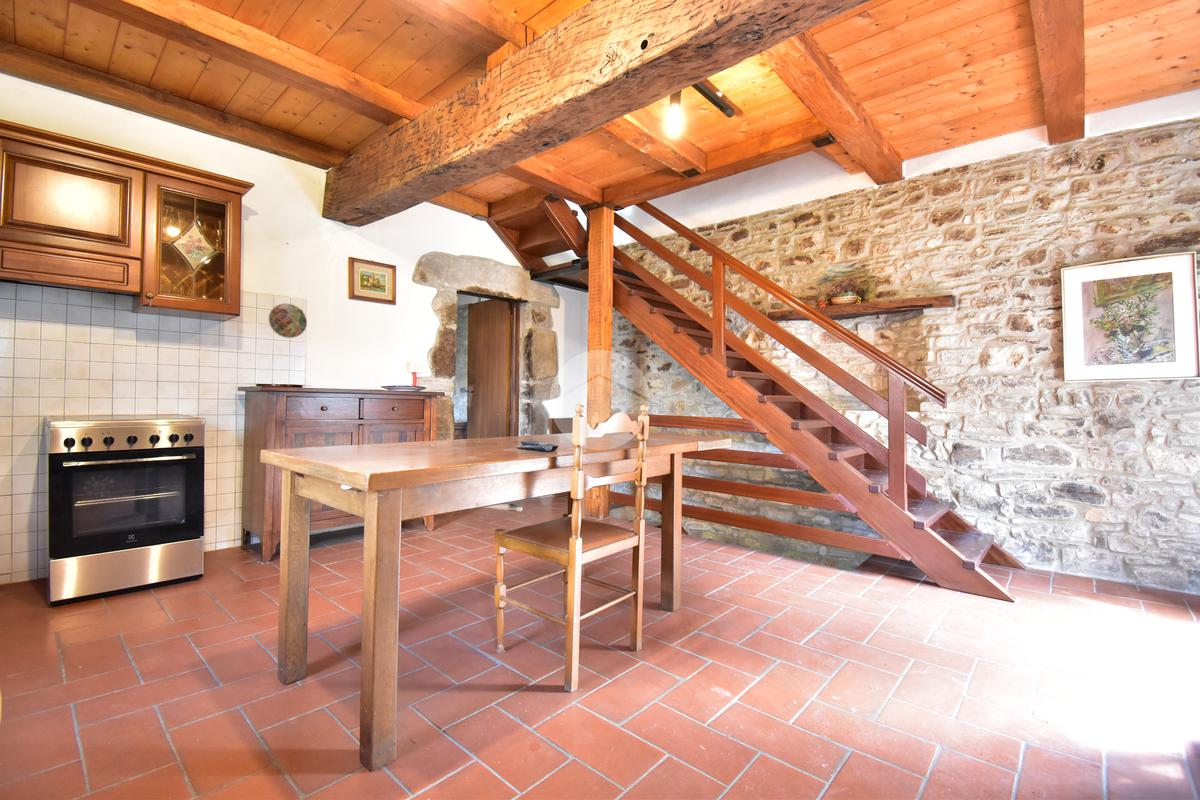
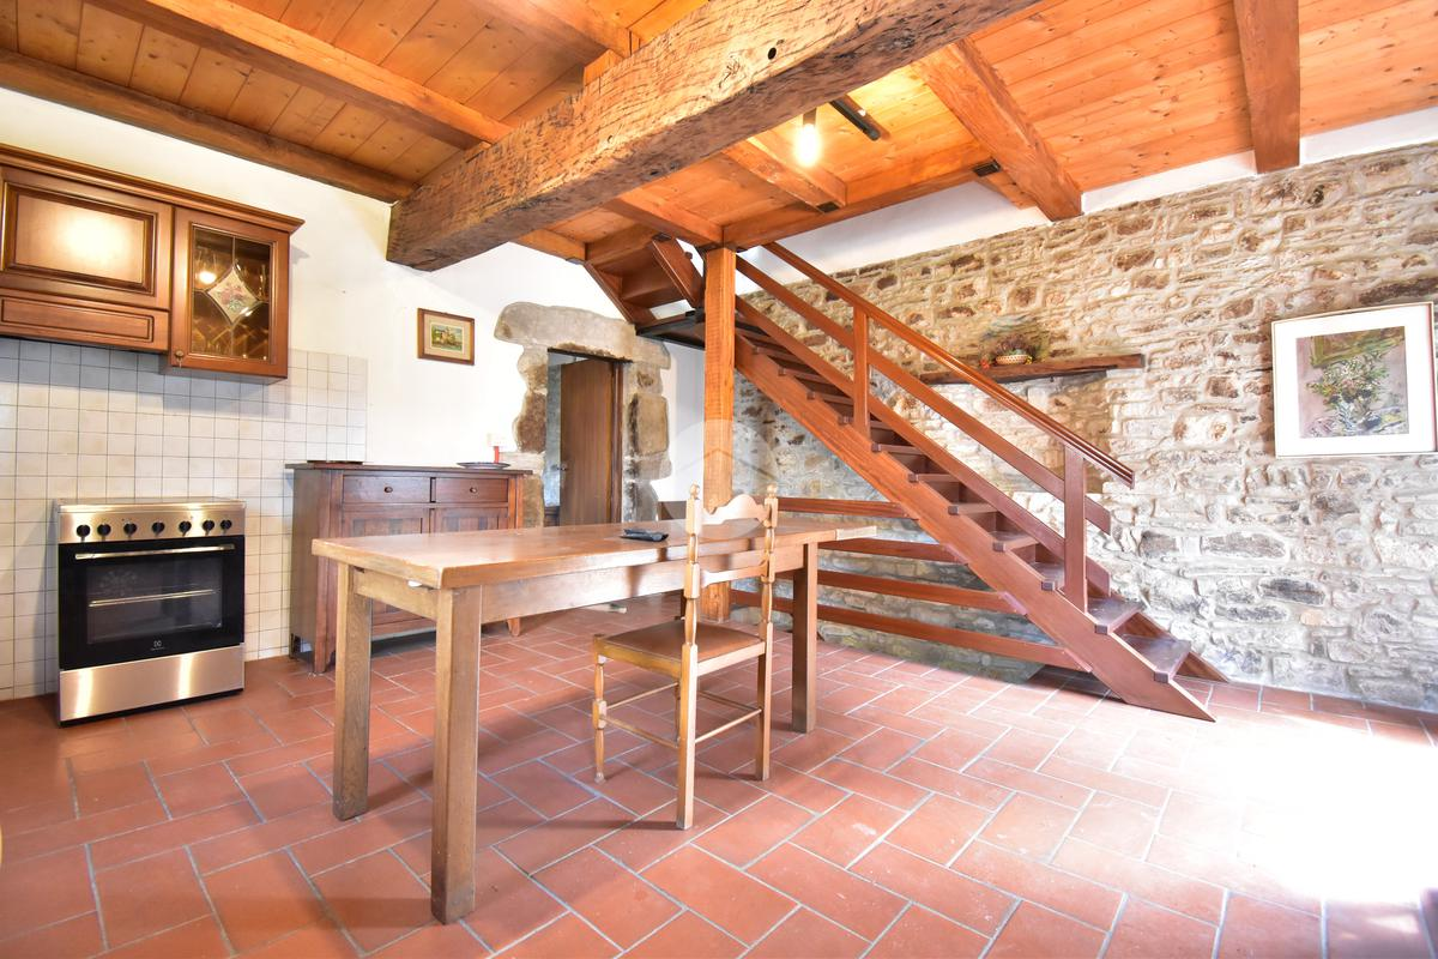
- decorative plate [268,302,308,339]
